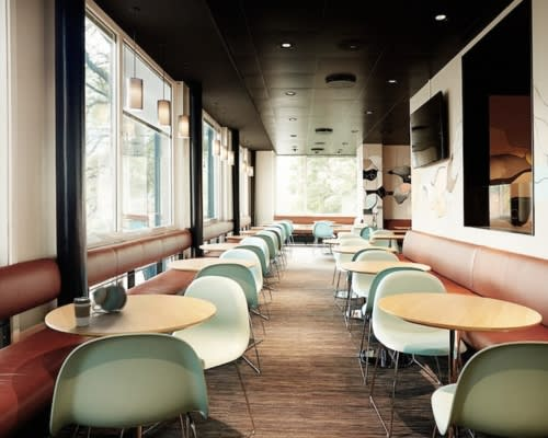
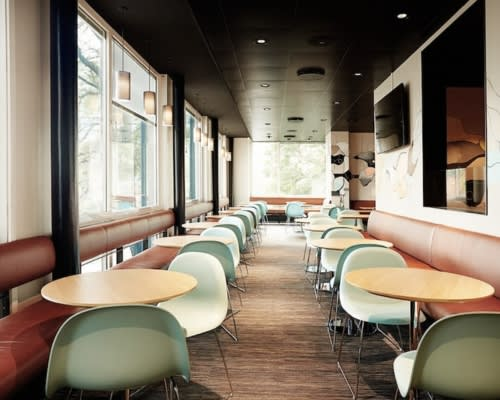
- teapot [90,280,128,313]
- coffee cup [72,297,92,327]
